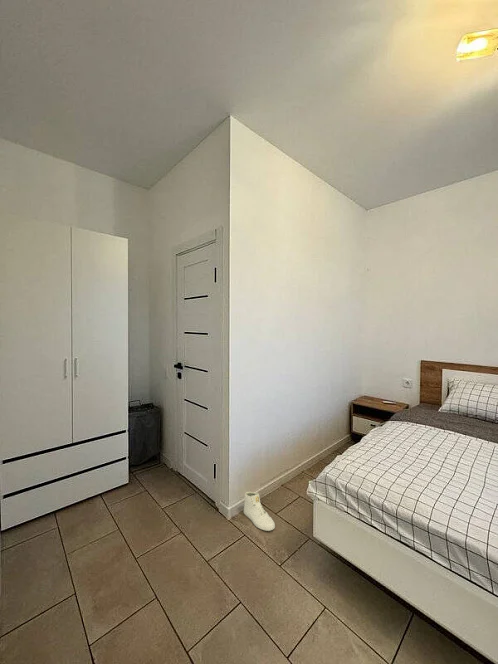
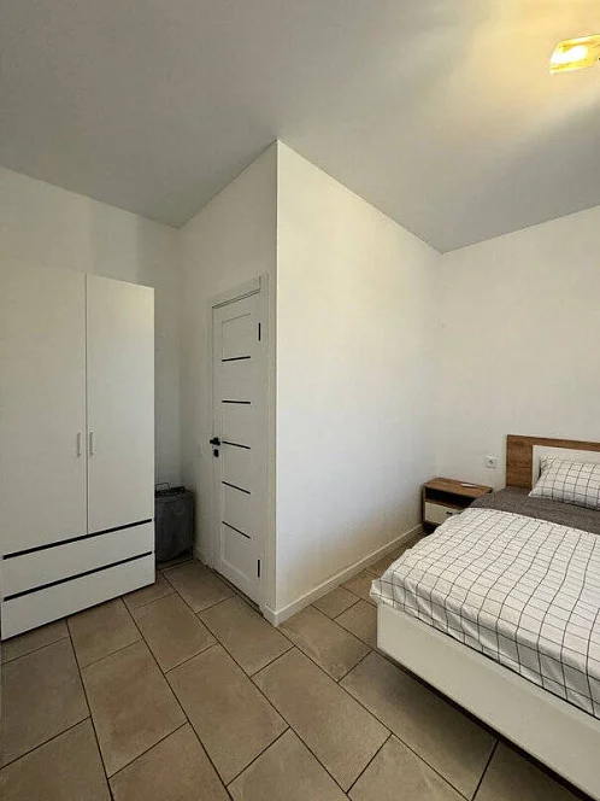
- sneaker [243,491,276,532]
